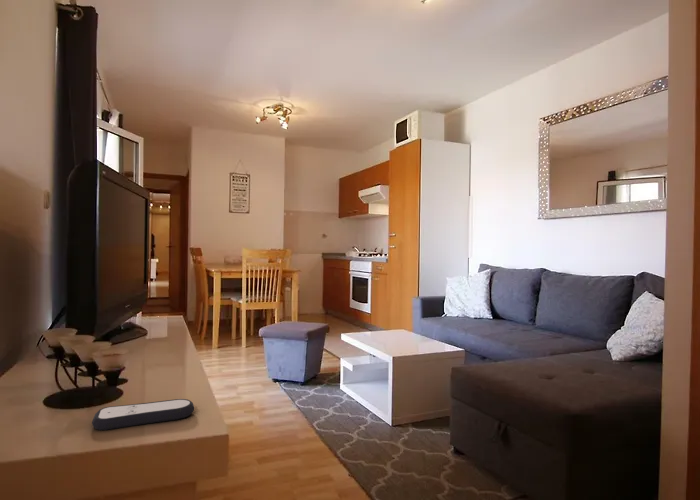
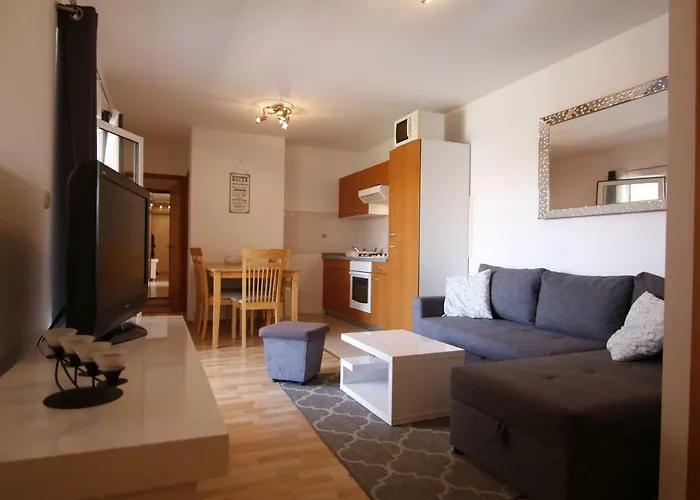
- remote control [91,398,195,431]
